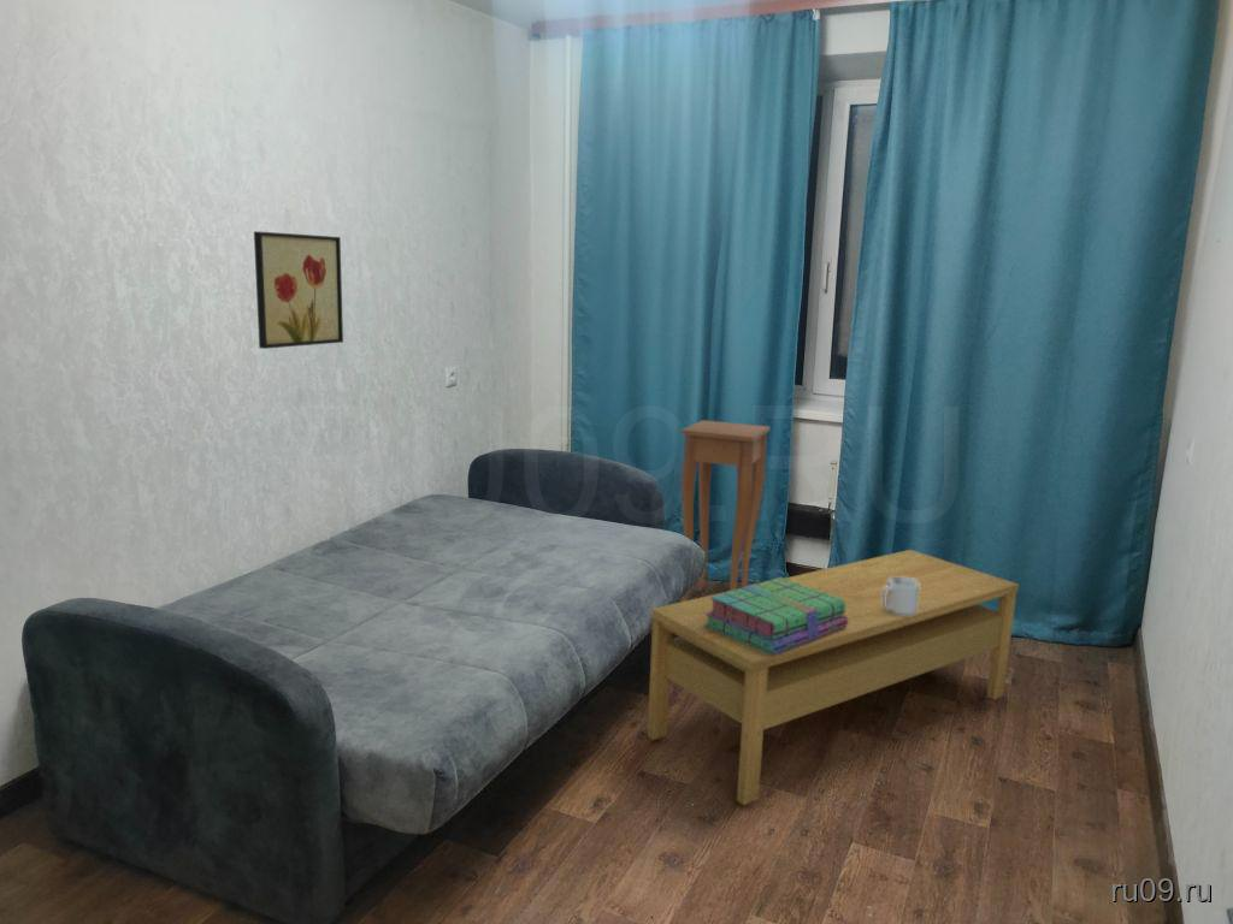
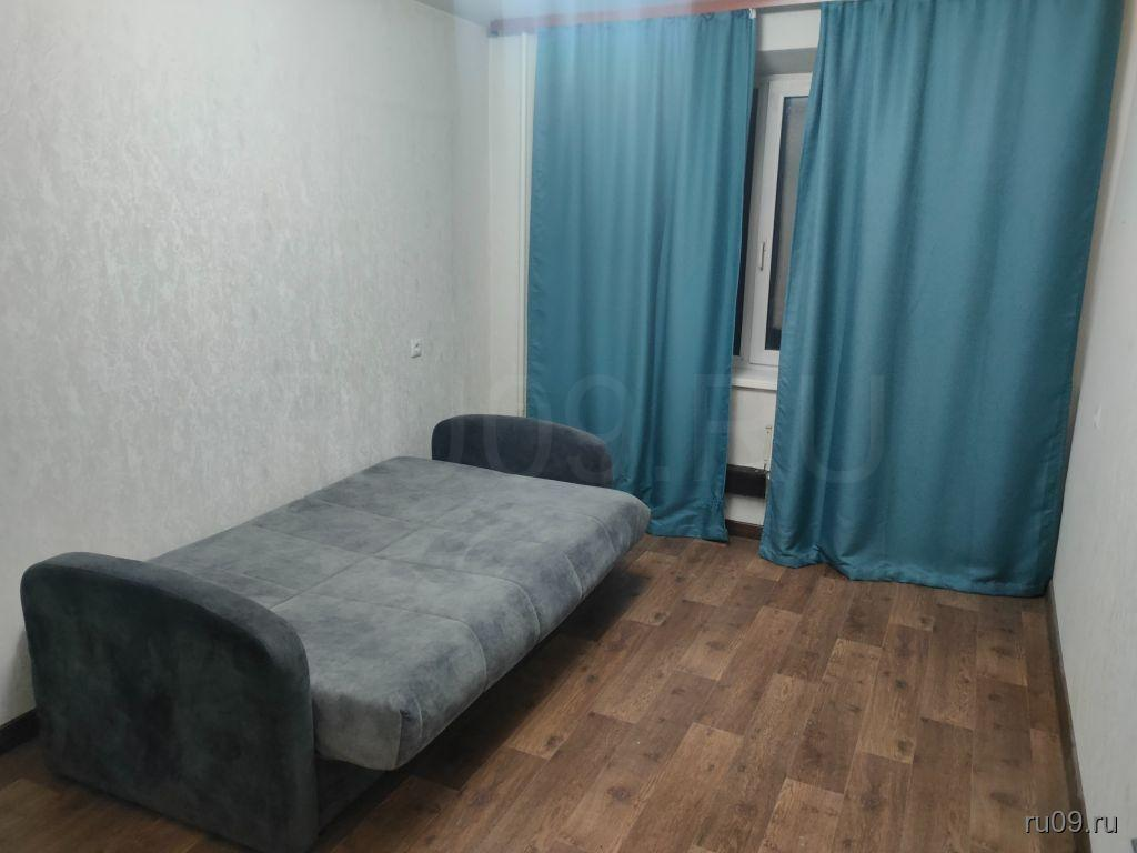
- mug [883,578,919,615]
- wall art [253,230,344,350]
- stack of books [704,576,848,654]
- coffee table [647,549,1020,806]
- side table [679,419,772,602]
